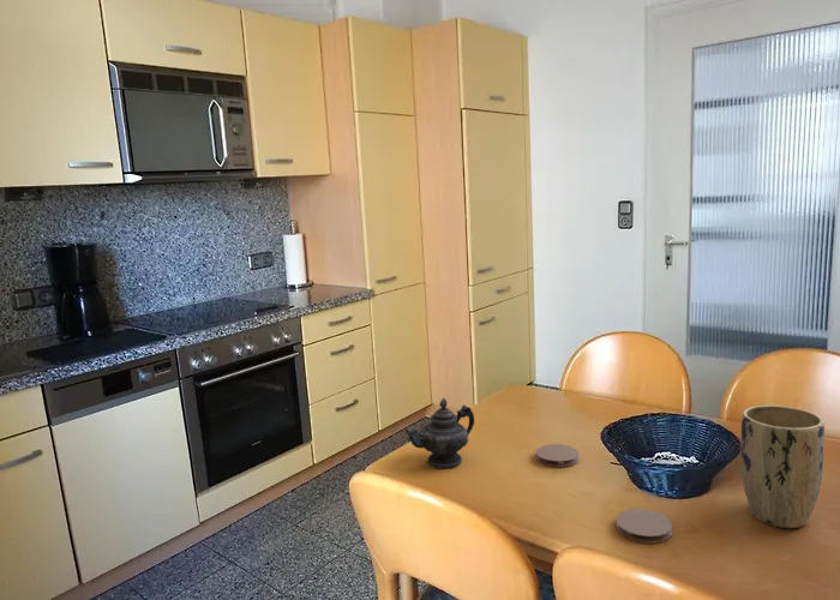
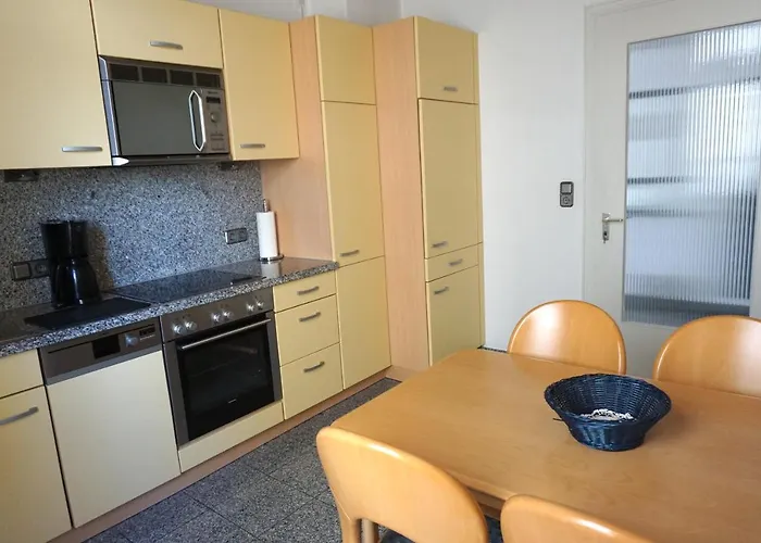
- coaster [535,443,580,468]
- plant pot [739,404,826,529]
- coaster [614,508,673,545]
- teapot [404,397,475,469]
